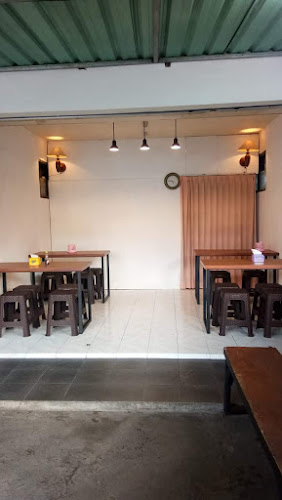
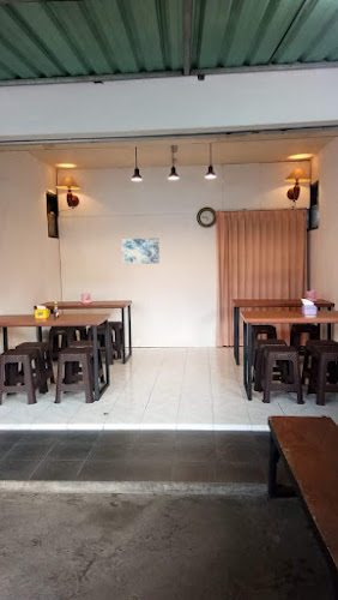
+ wall art [121,238,161,265]
